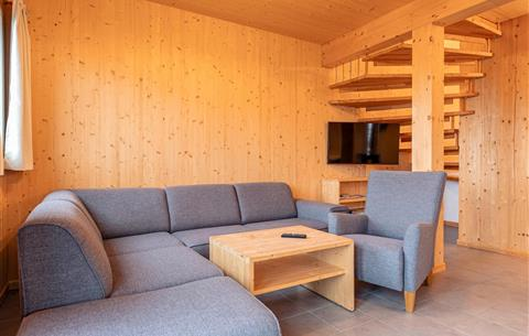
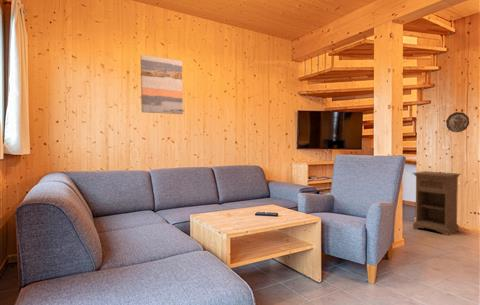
+ decorative plate [445,111,470,133]
+ wall art [140,54,184,115]
+ nightstand [411,170,462,236]
